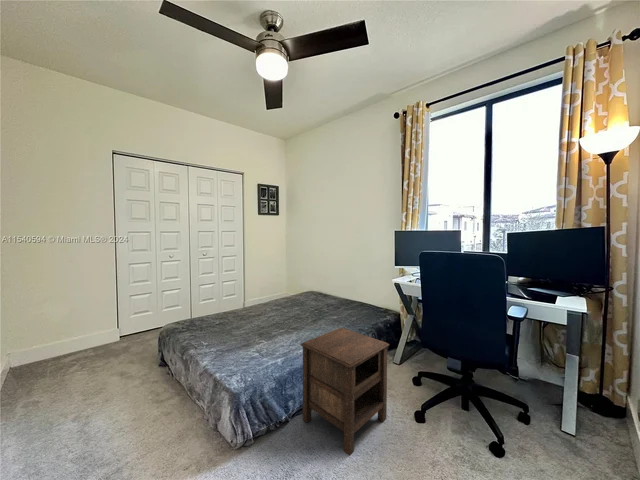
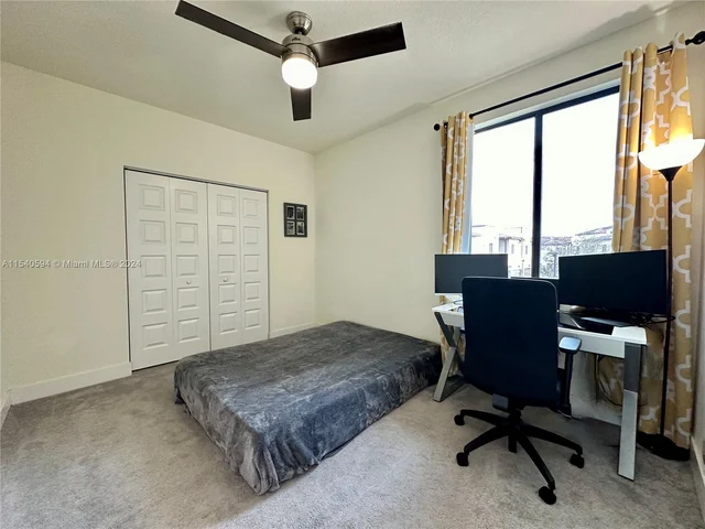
- nightstand [300,326,390,457]
